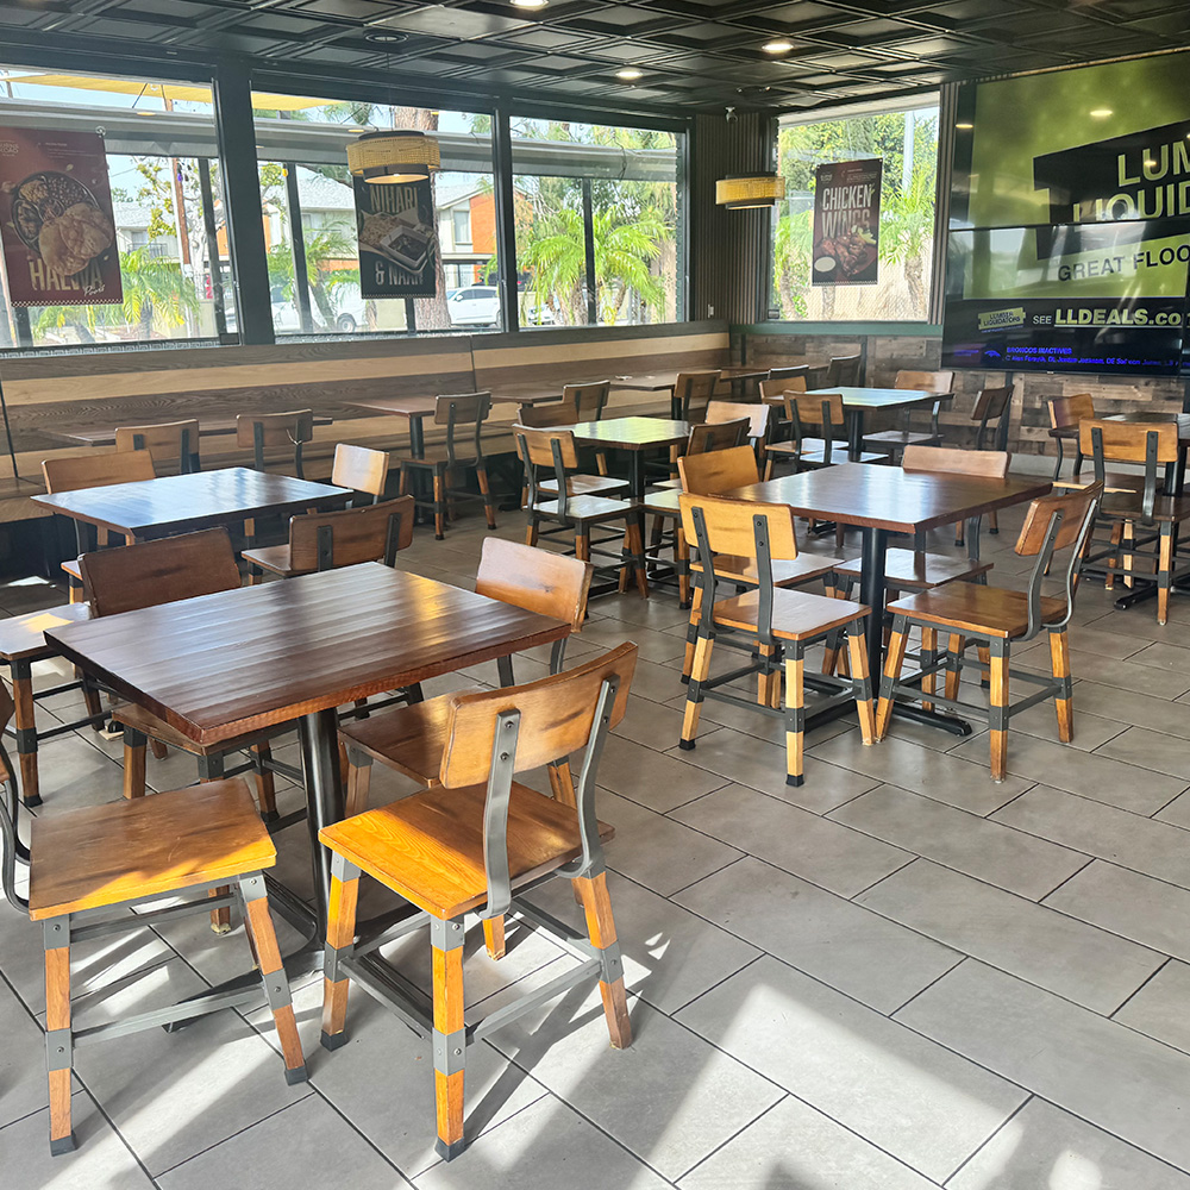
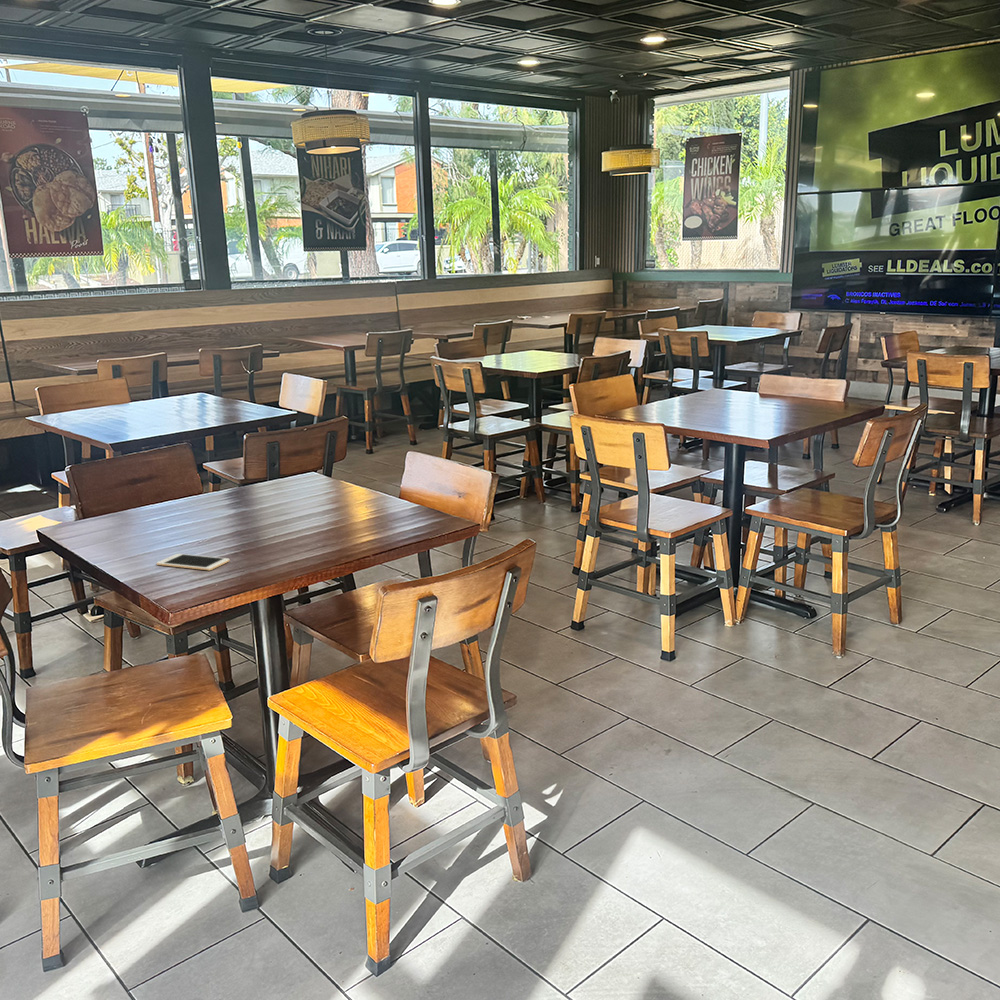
+ cell phone [156,553,230,571]
